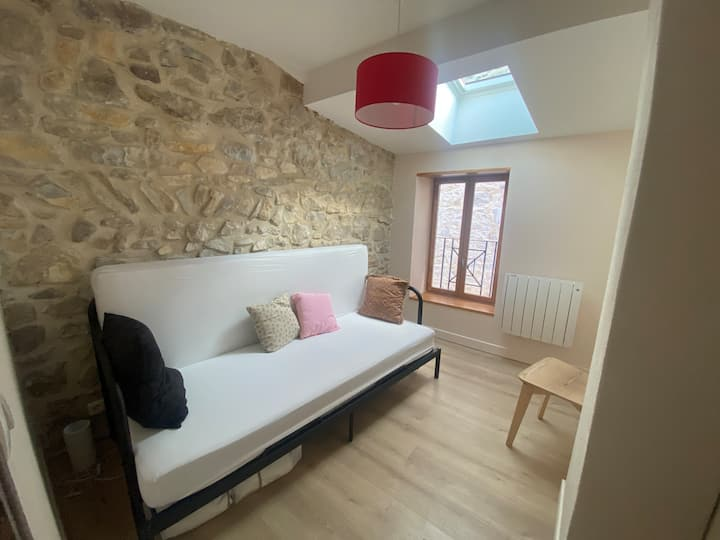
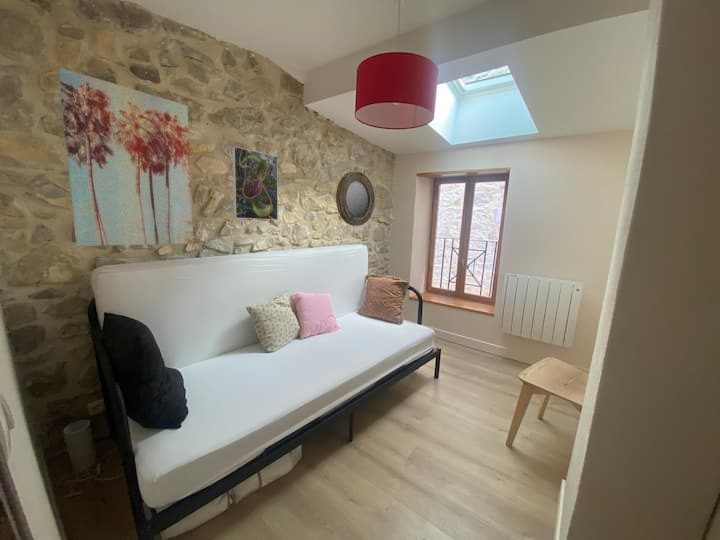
+ wall art [57,66,195,247]
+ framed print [231,145,279,221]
+ home mirror [335,170,376,227]
